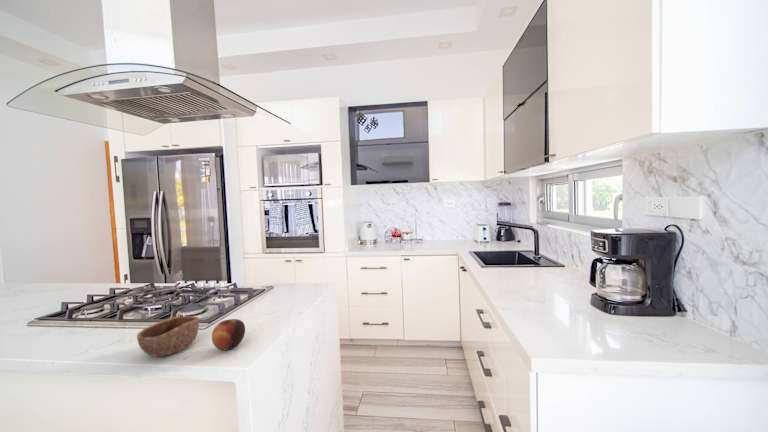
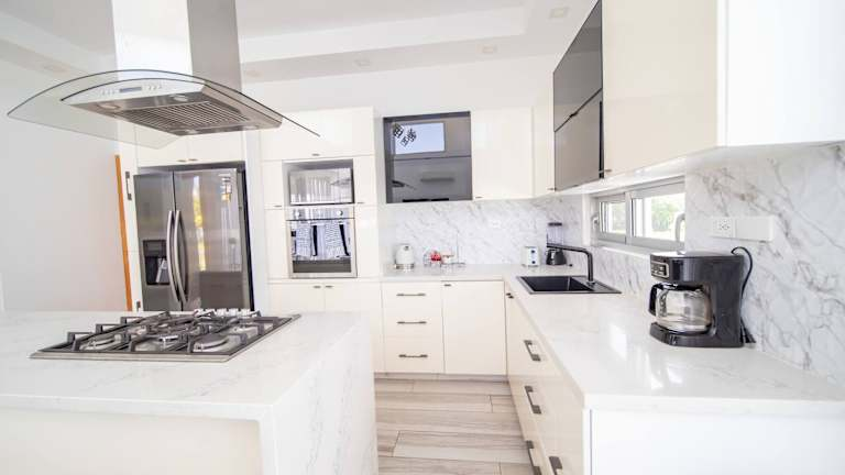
- bowl [136,315,200,357]
- apple [211,318,246,351]
